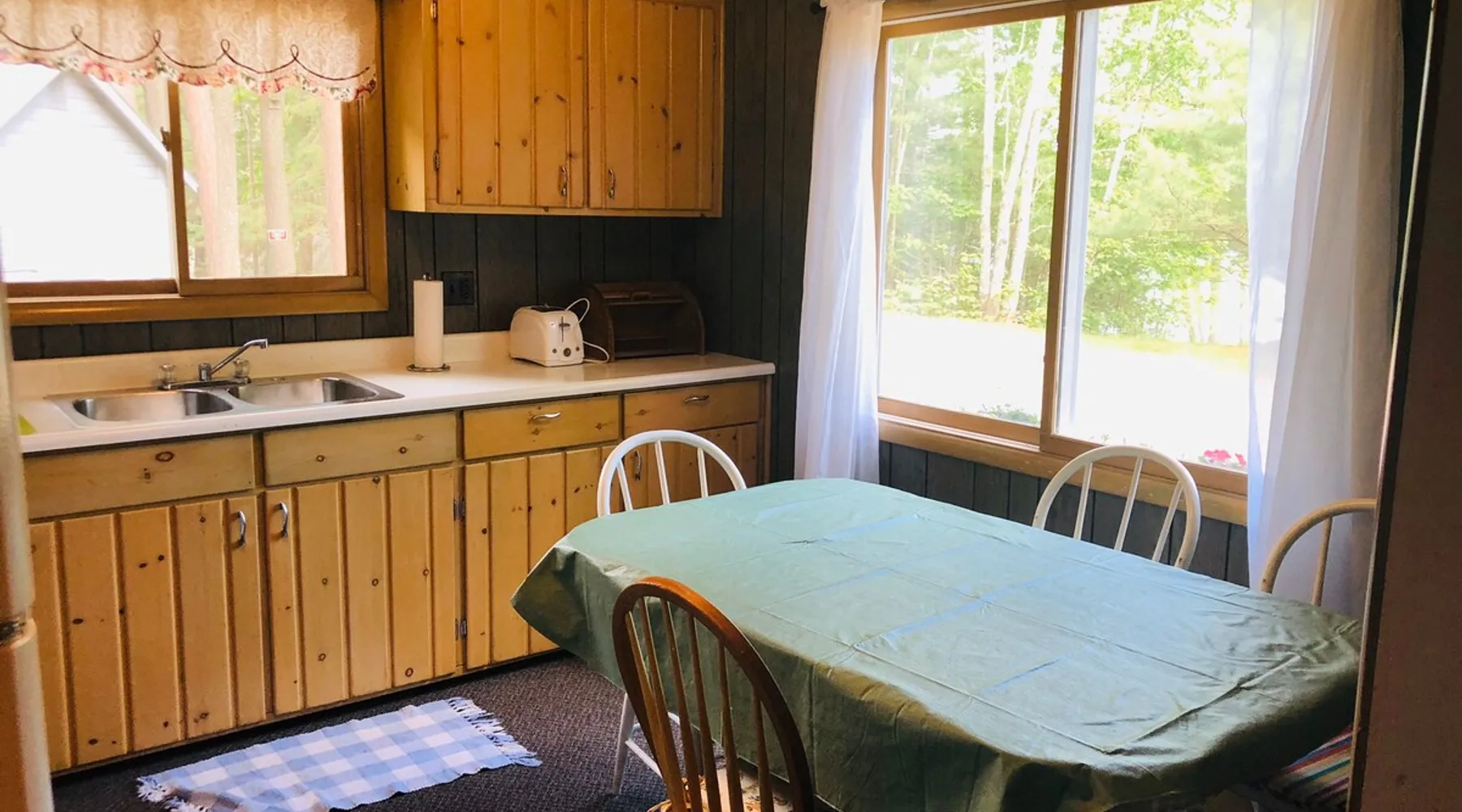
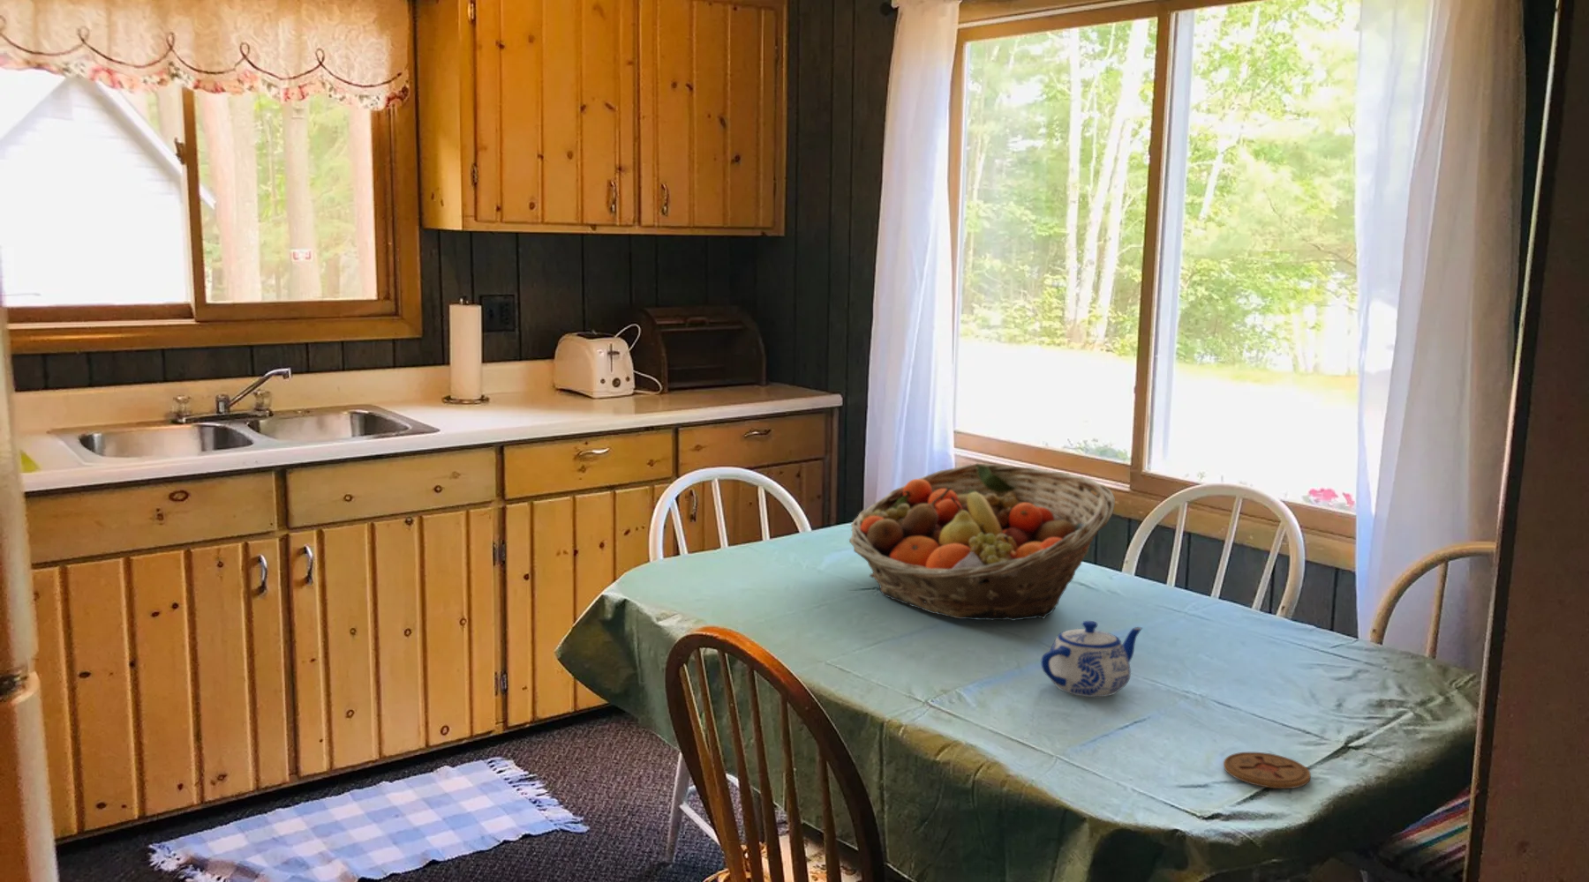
+ coaster [1223,752,1312,790]
+ fruit basket [849,463,1116,621]
+ teapot [1040,620,1143,697]
